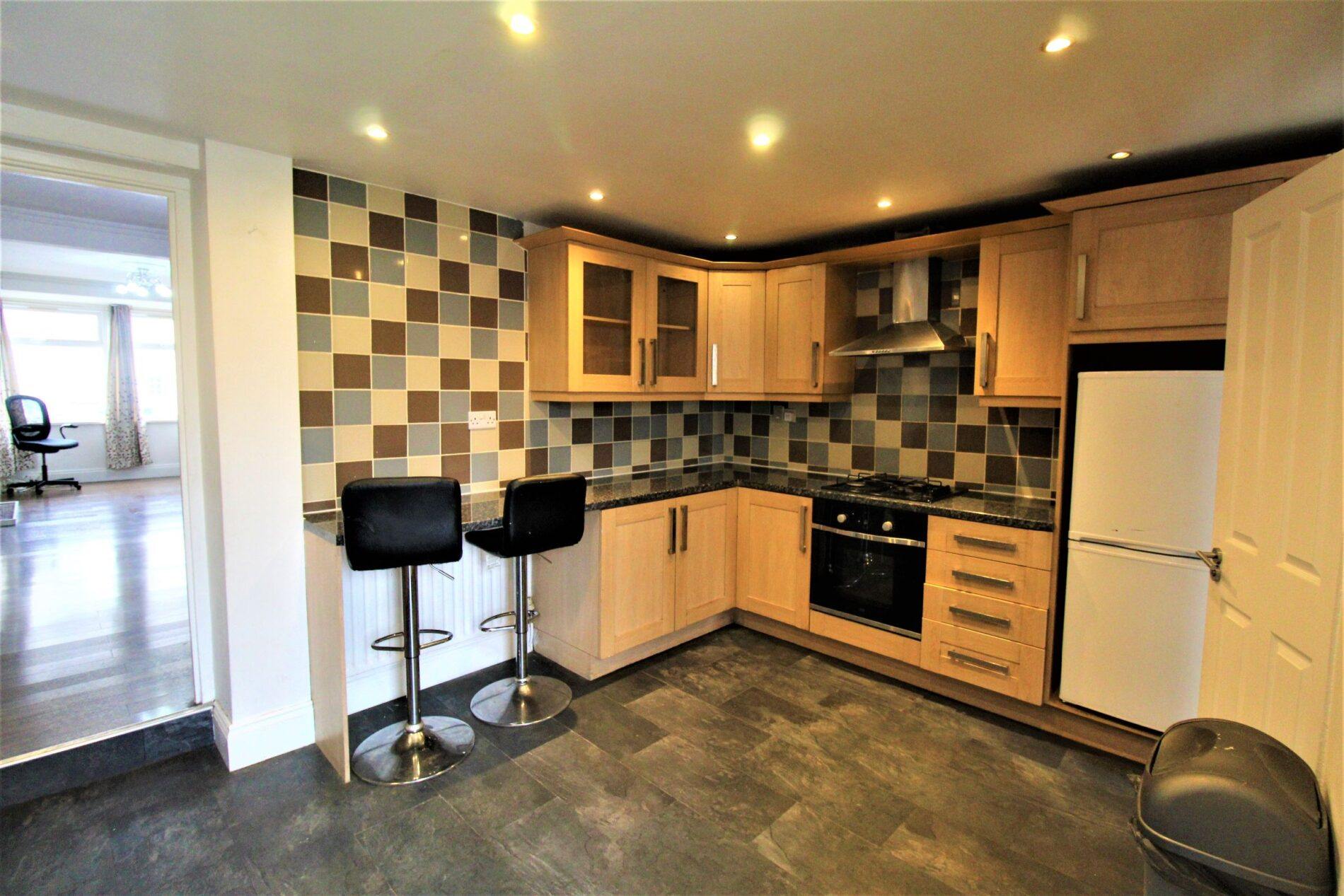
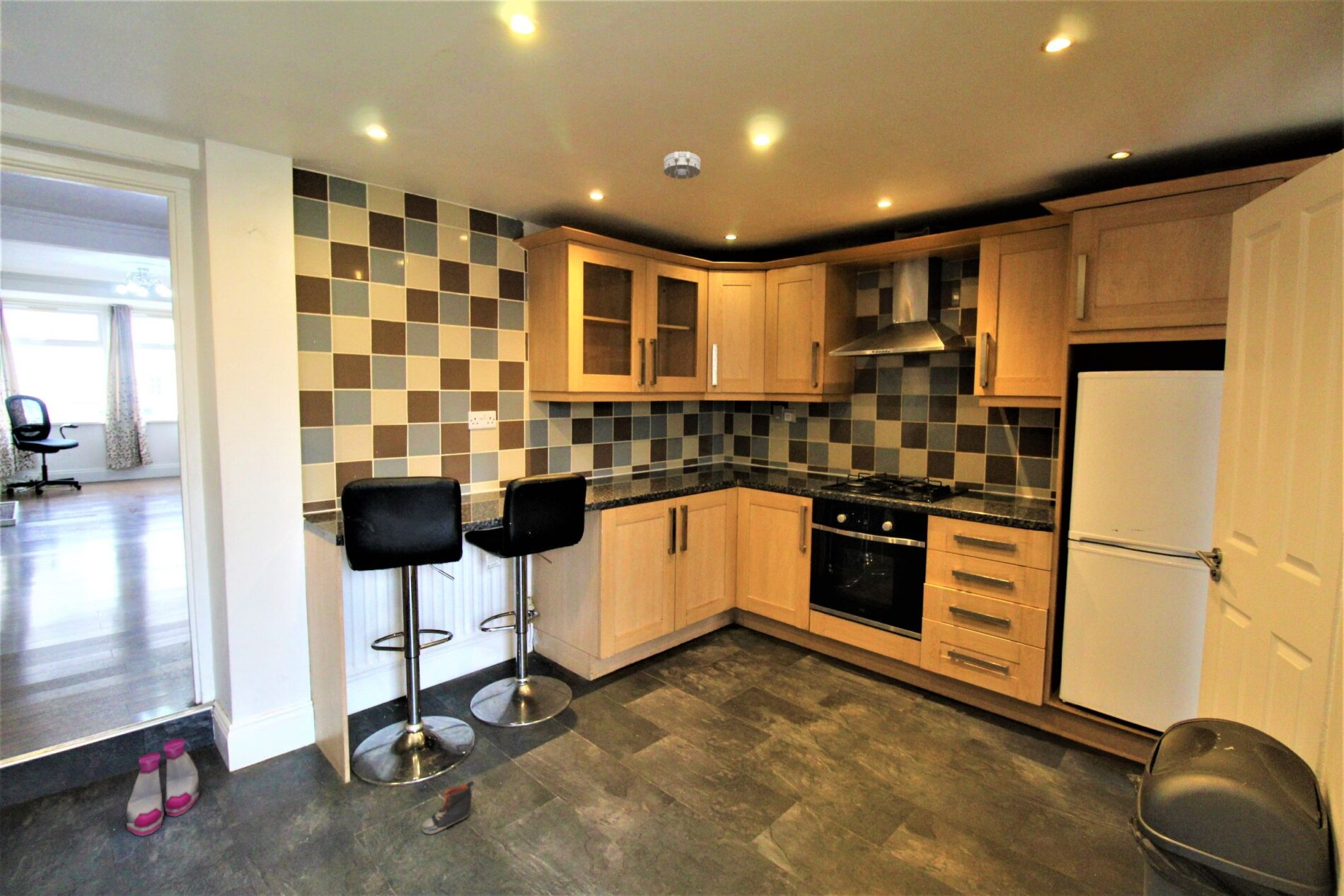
+ smoke detector [663,151,702,180]
+ shoe [421,781,475,835]
+ boots [124,738,201,837]
